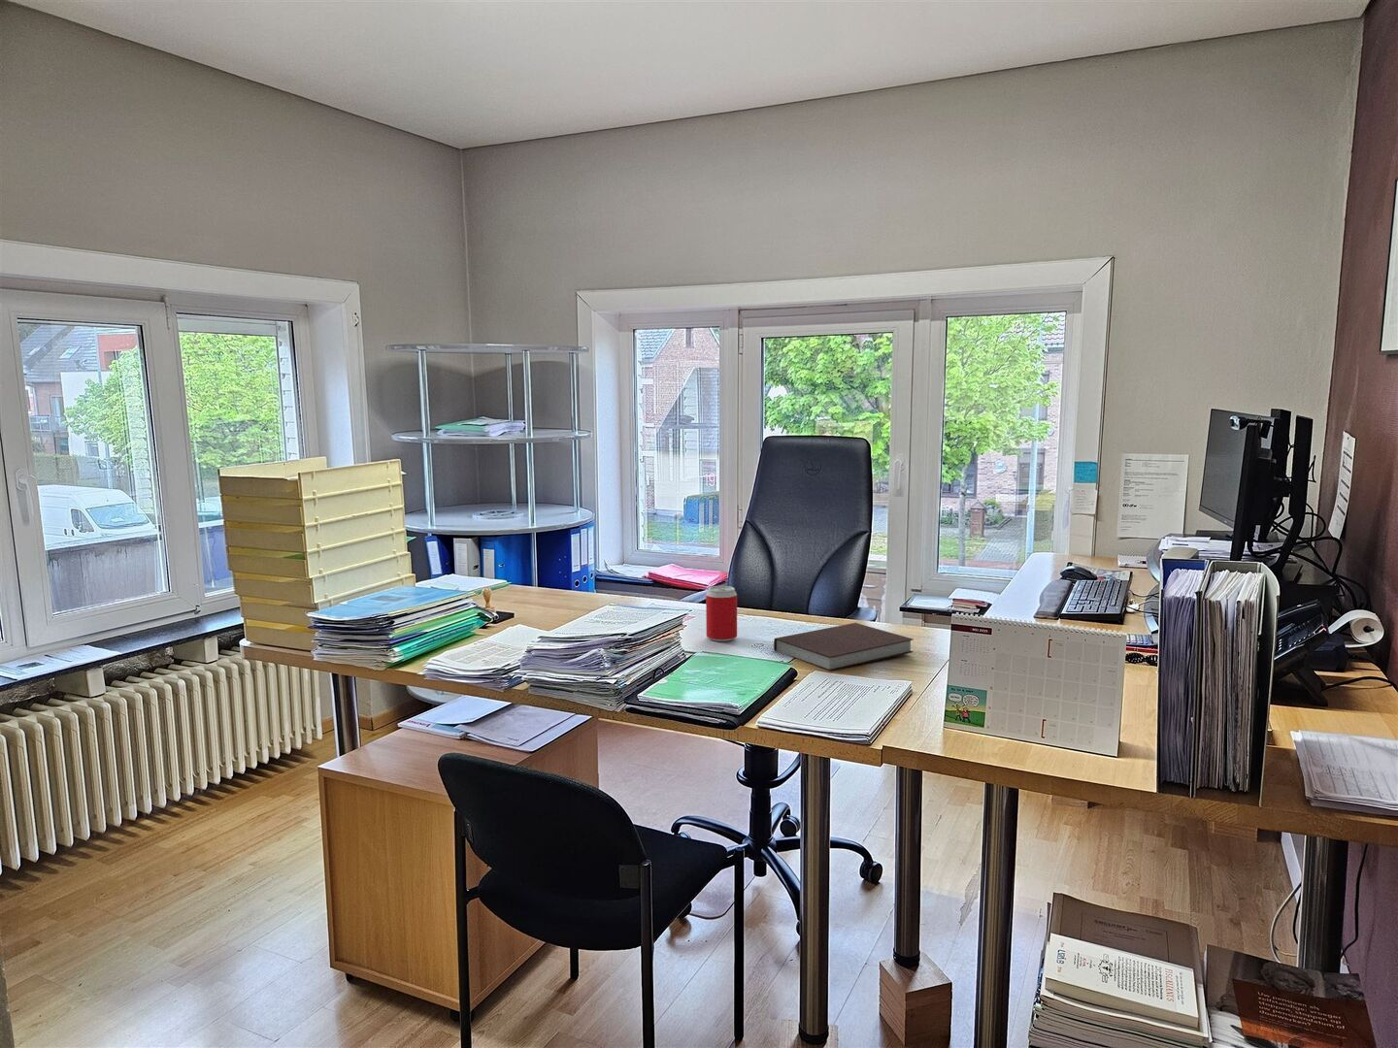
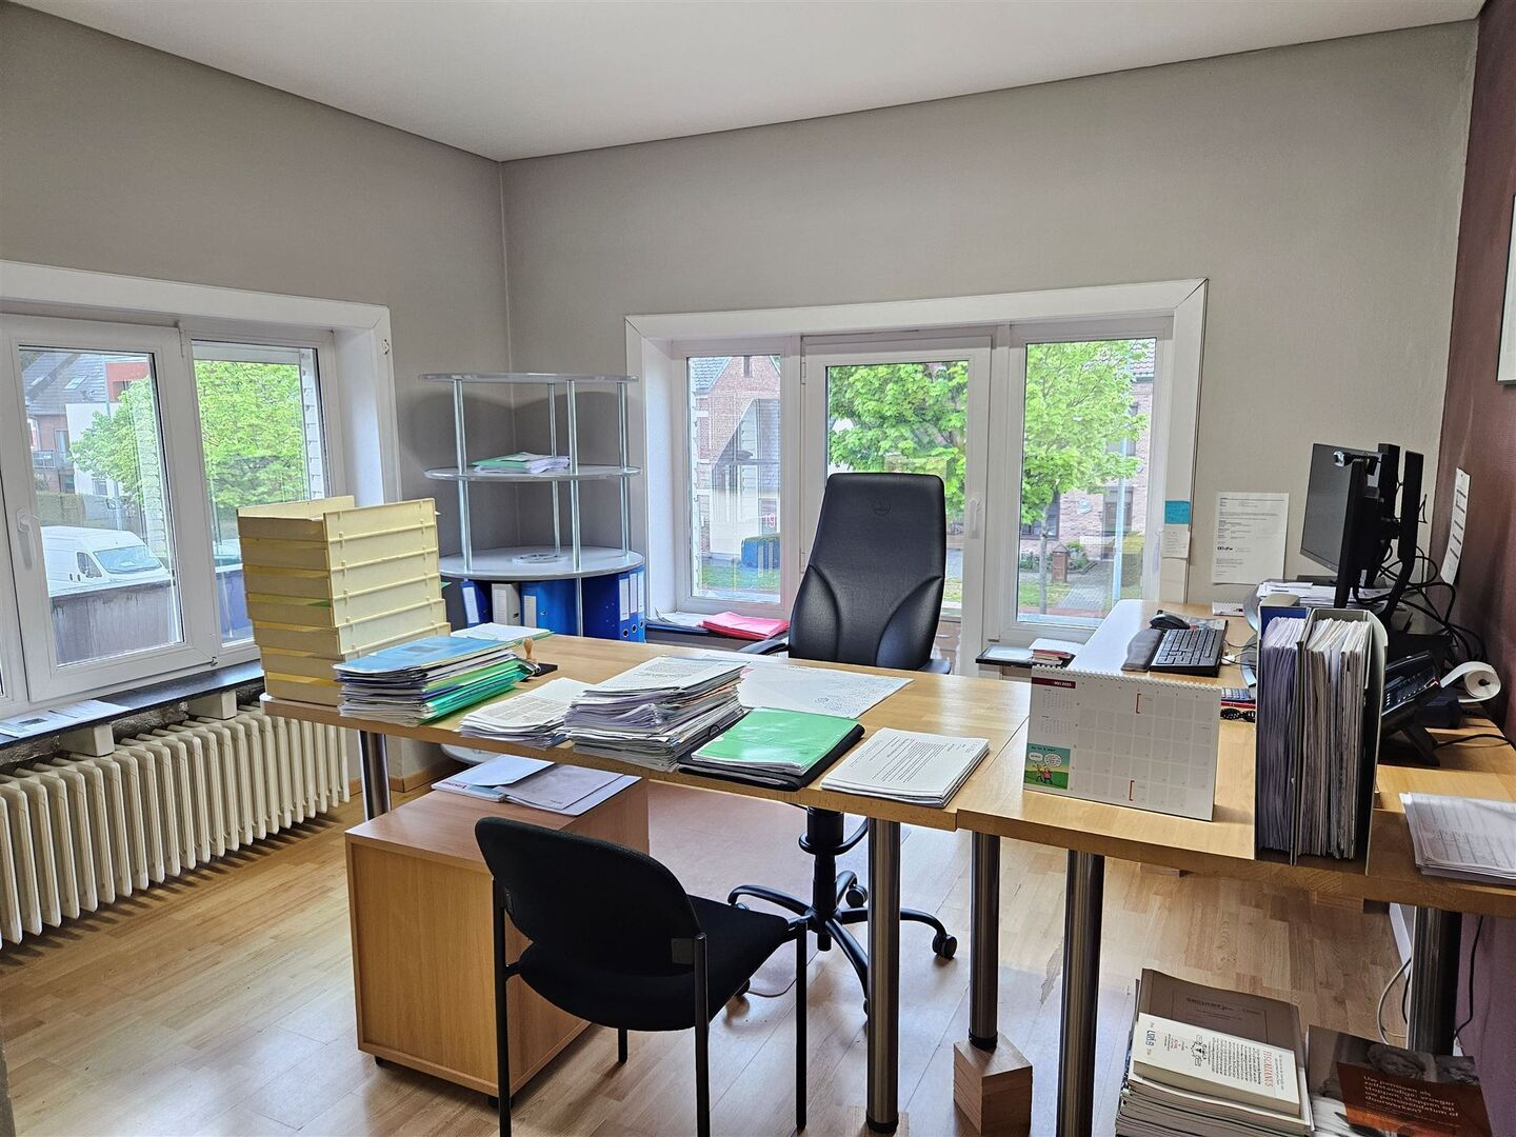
- notebook [773,622,915,673]
- beverage can [705,586,738,643]
